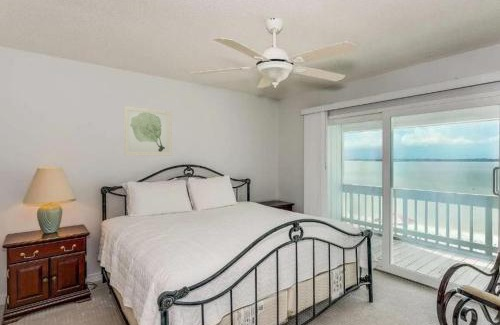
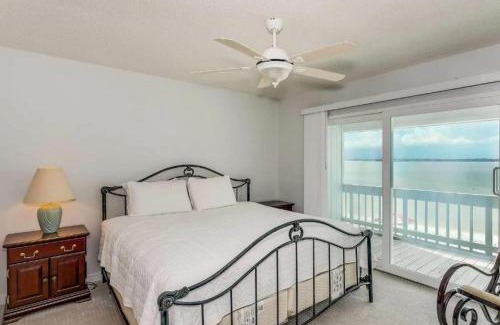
- wall art [123,105,173,157]
